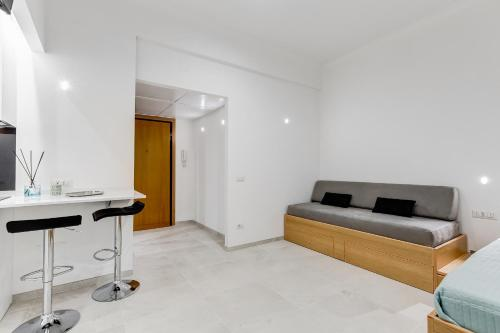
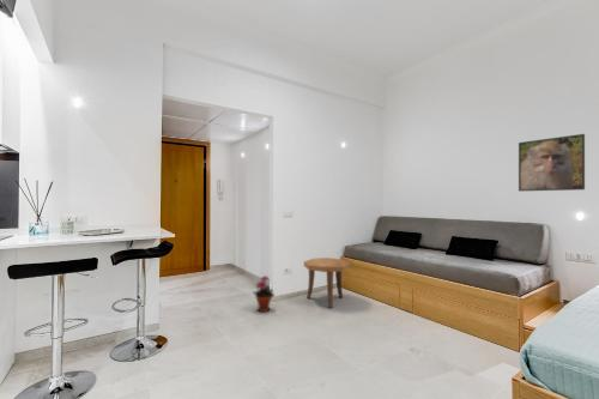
+ potted plant [252,274,276,313]
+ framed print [518,133,586,193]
+ side table [303,256,351,309]
